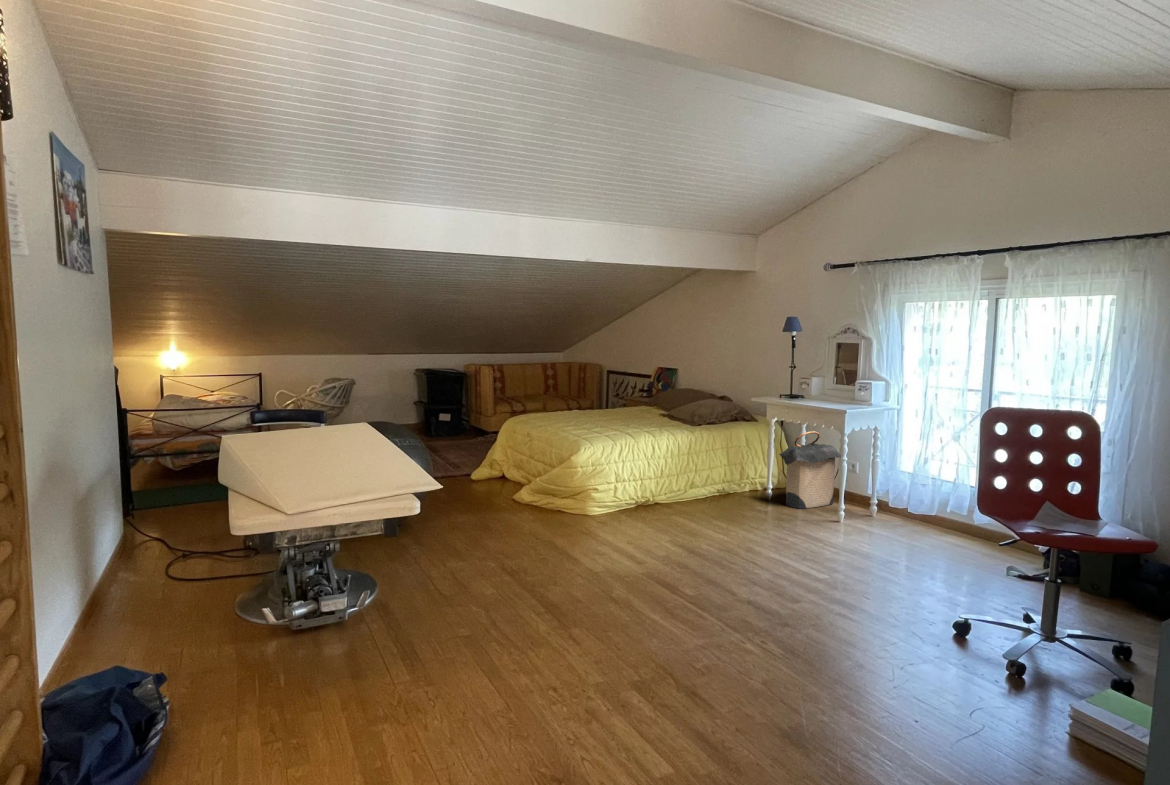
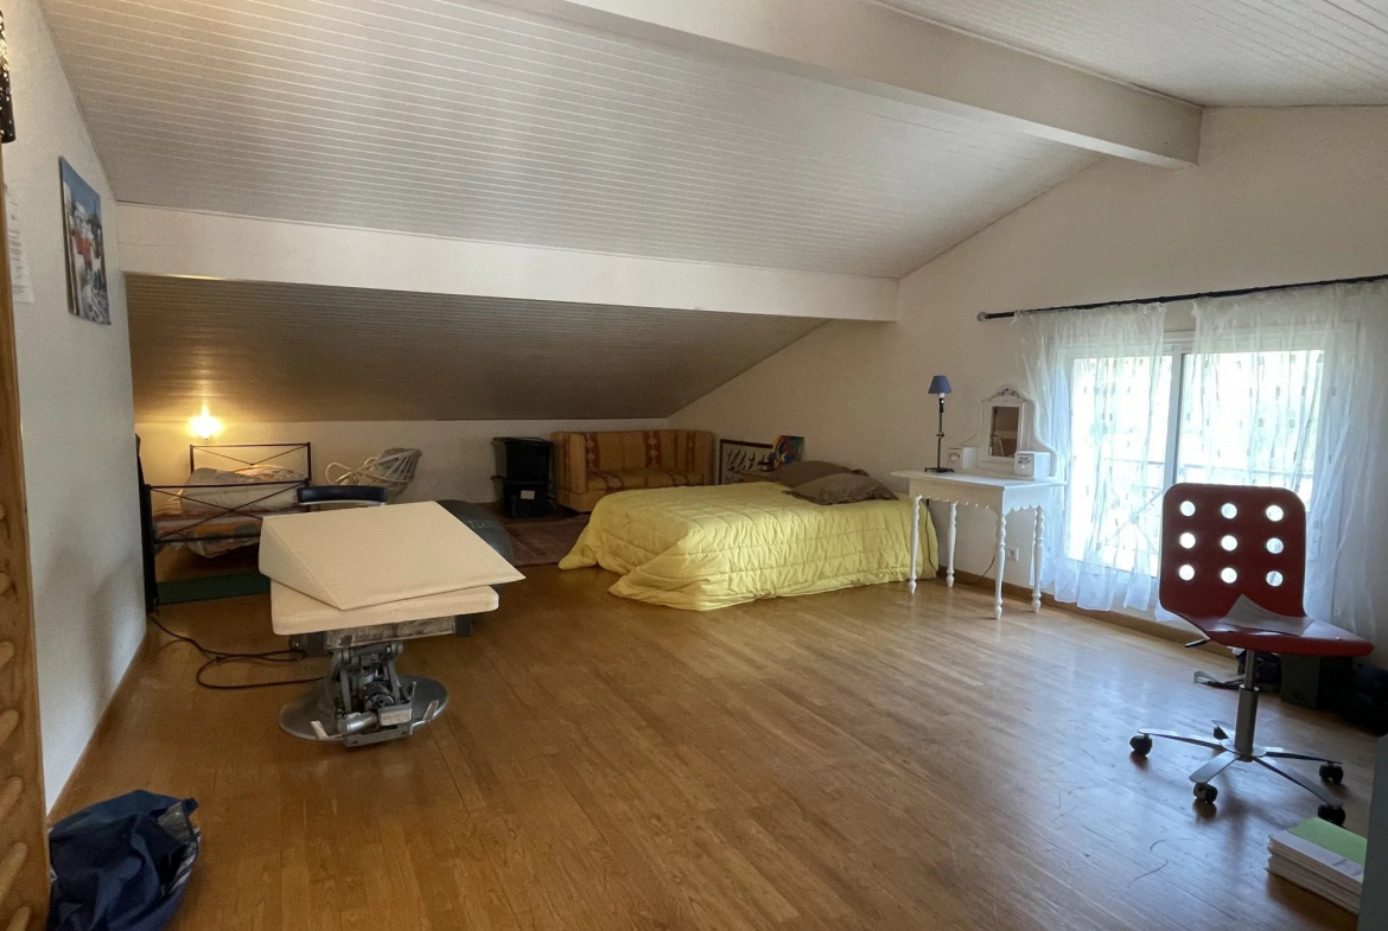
- laundry hamper [778,430,842,510]
